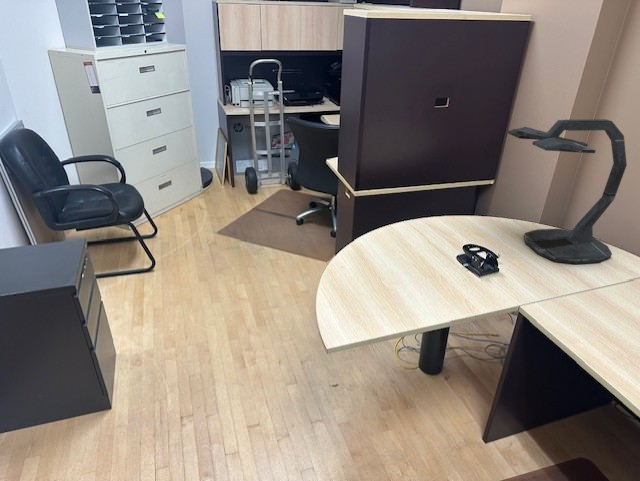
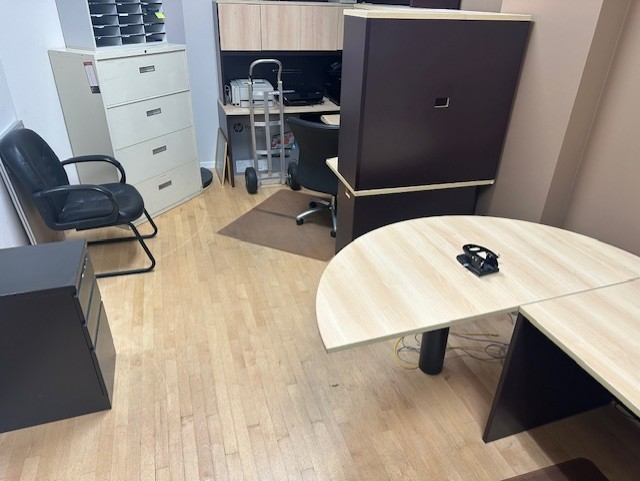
- desk lamp [507,118,628,265]
